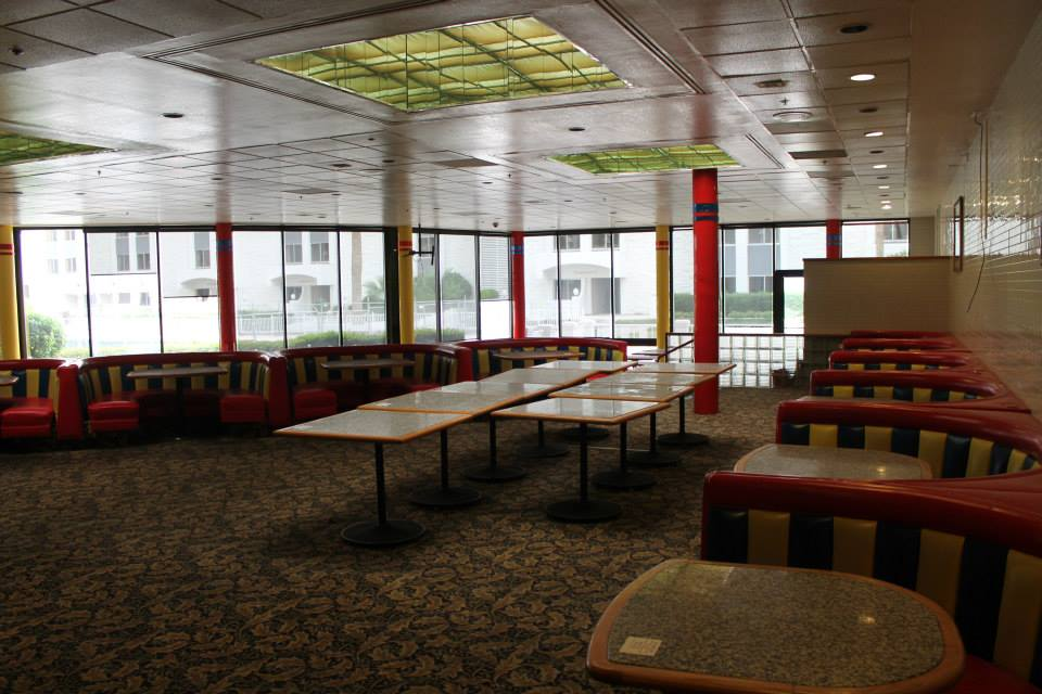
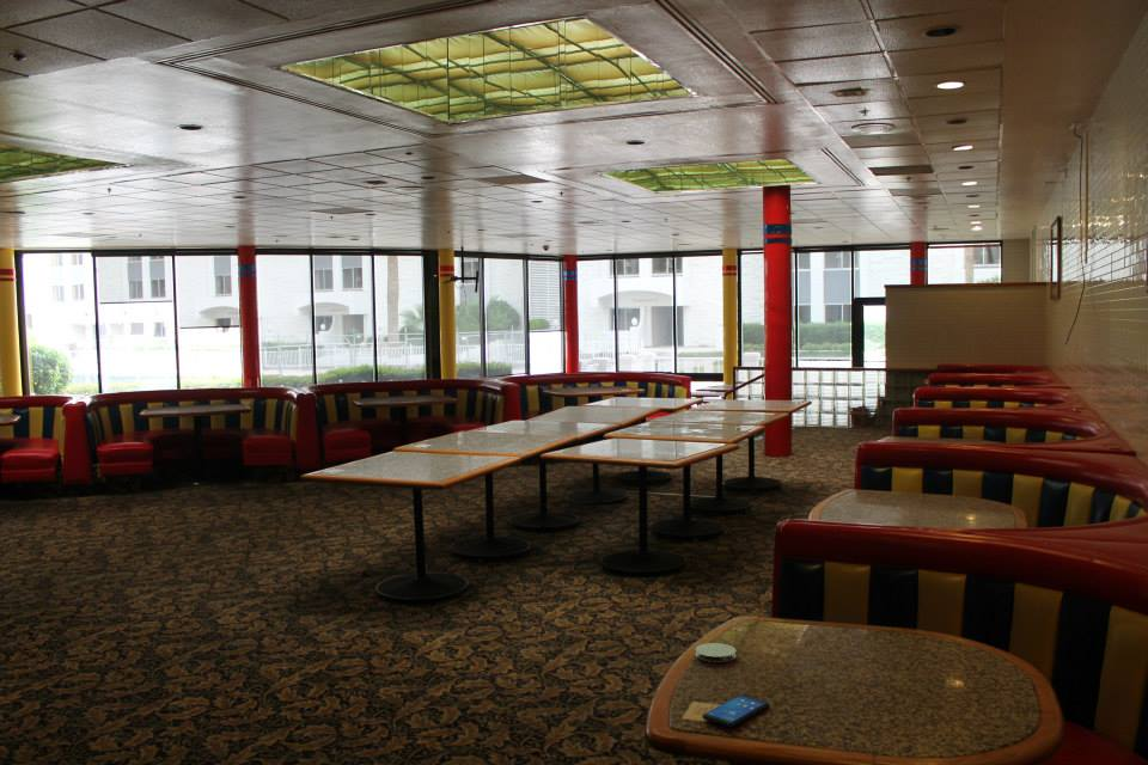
+ smartphone [701,693,770,728]
+ coaster [695,642,738,663]
